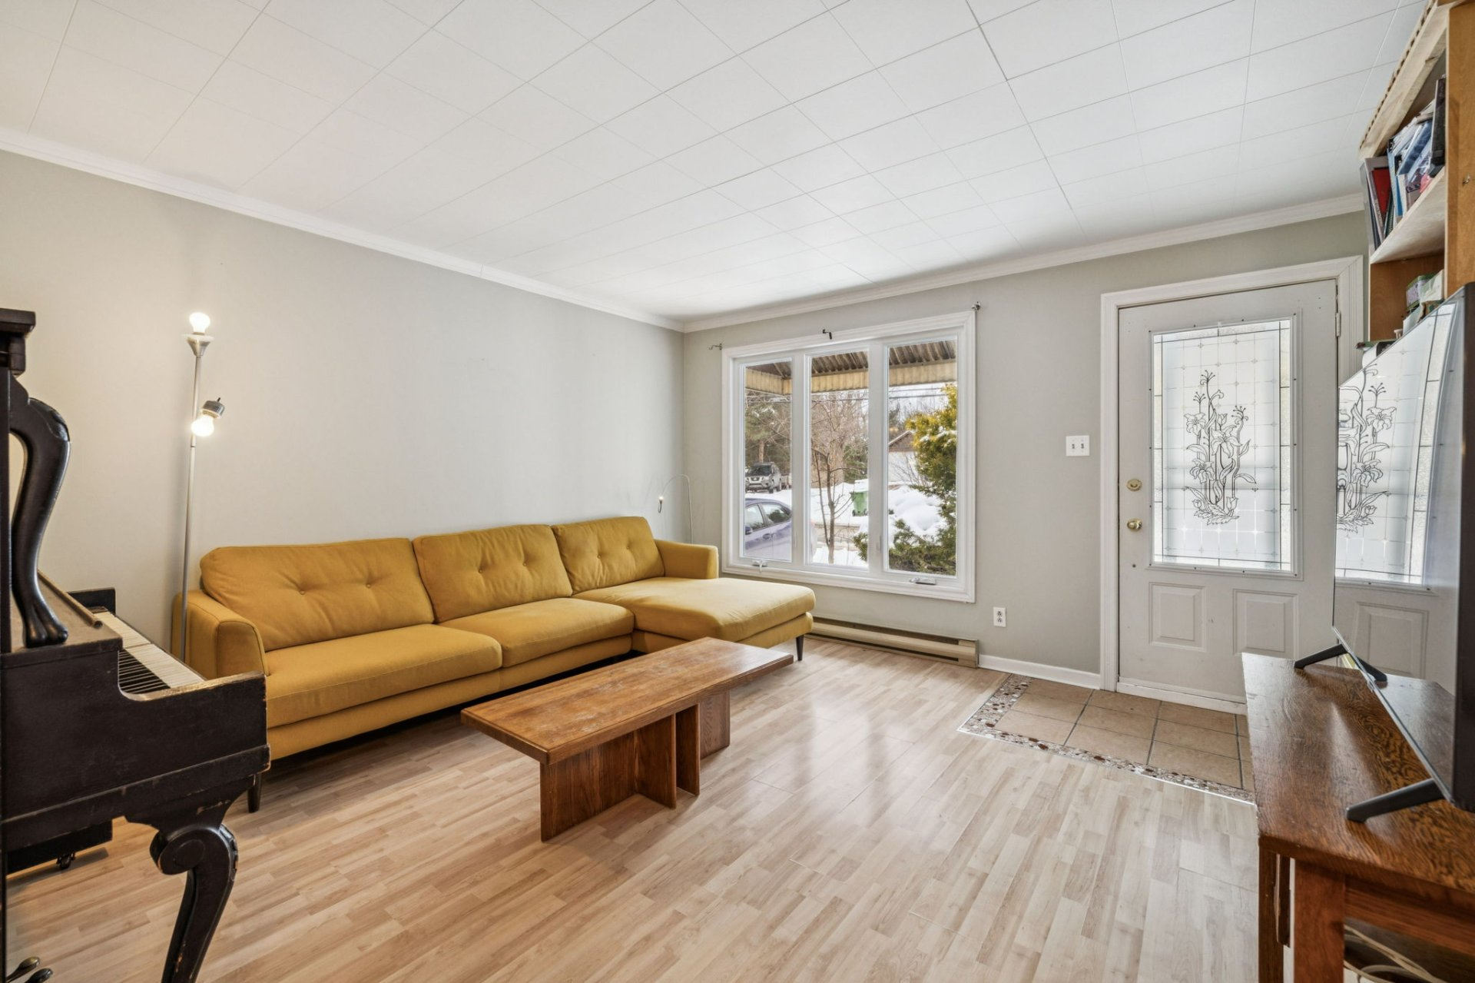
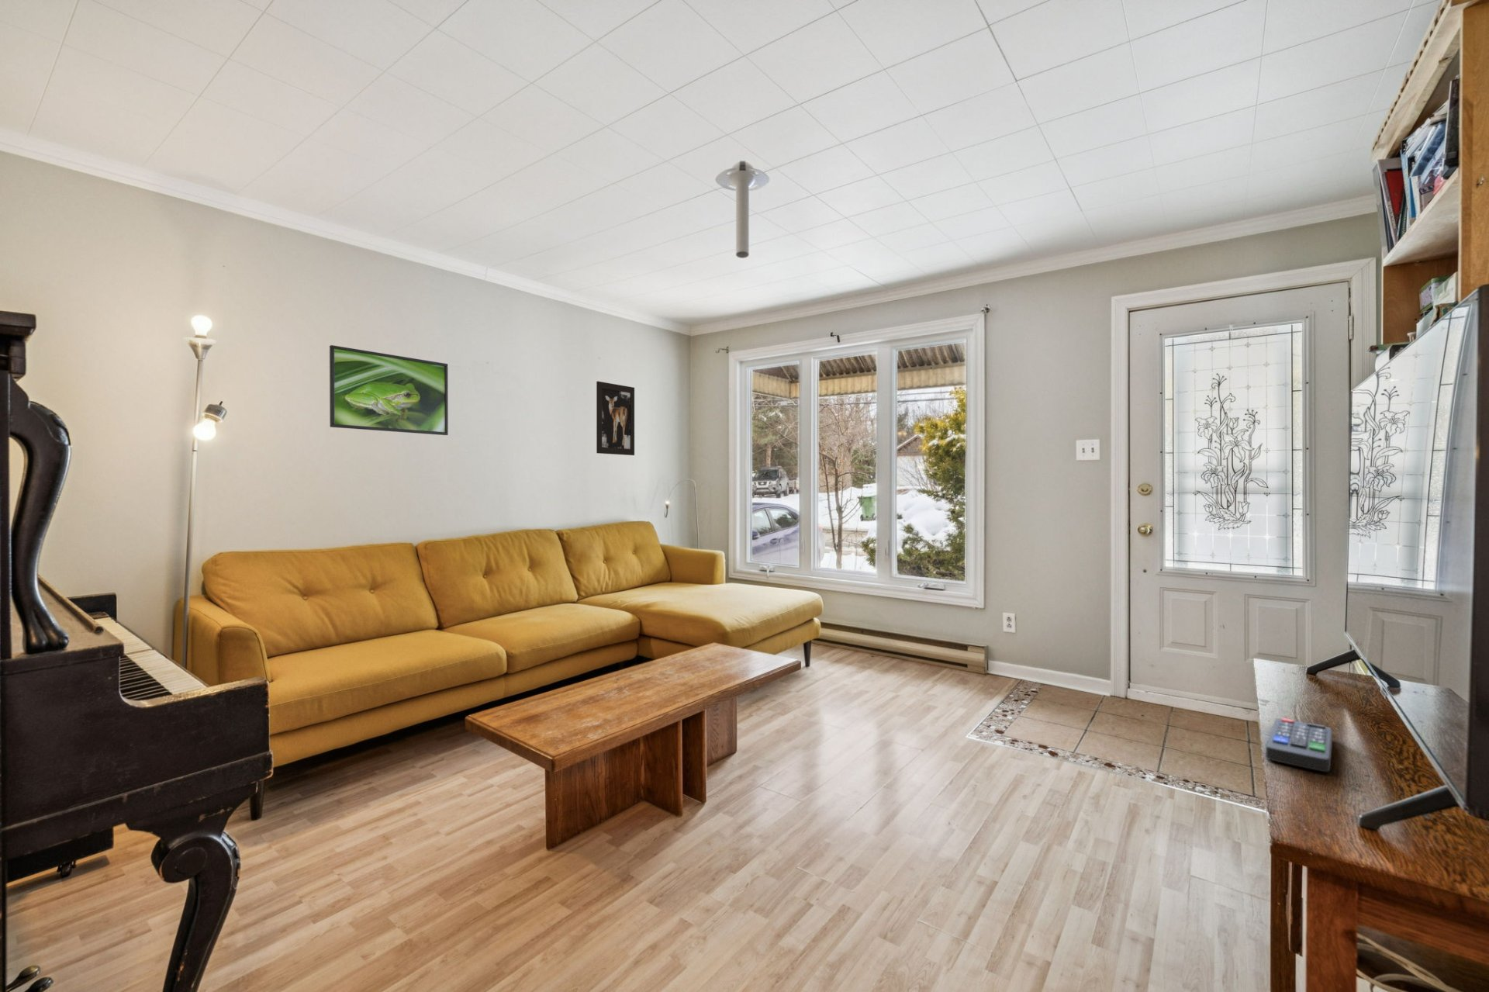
+ wall art [596,381,635,456]
+ ceiling light [714,161,771,259]
+ remote control [1265,717,1333,773]
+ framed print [329,344,449,436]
